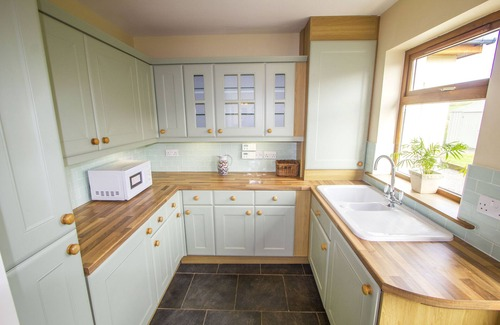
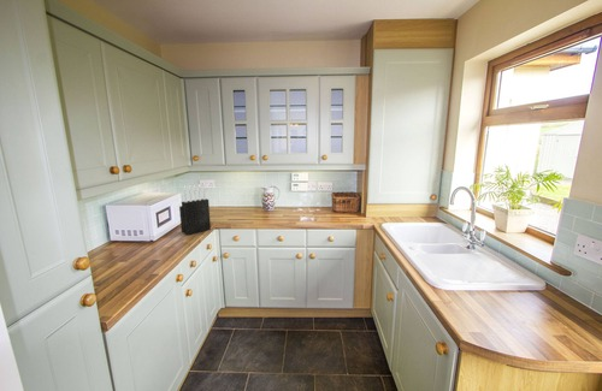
+ knife block [178,183,212,236]
